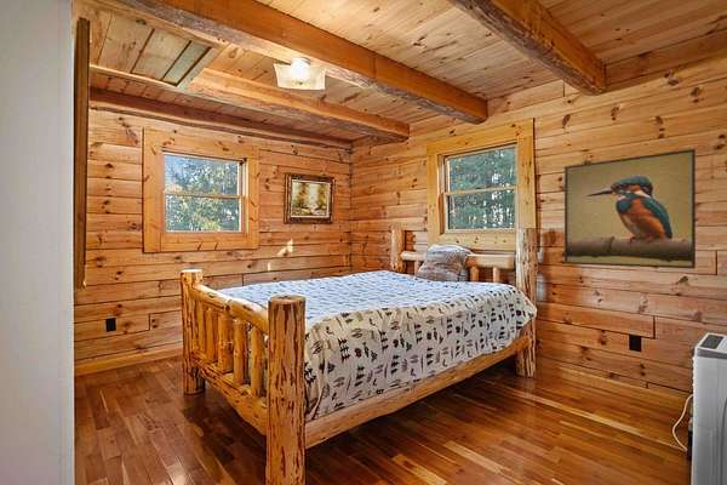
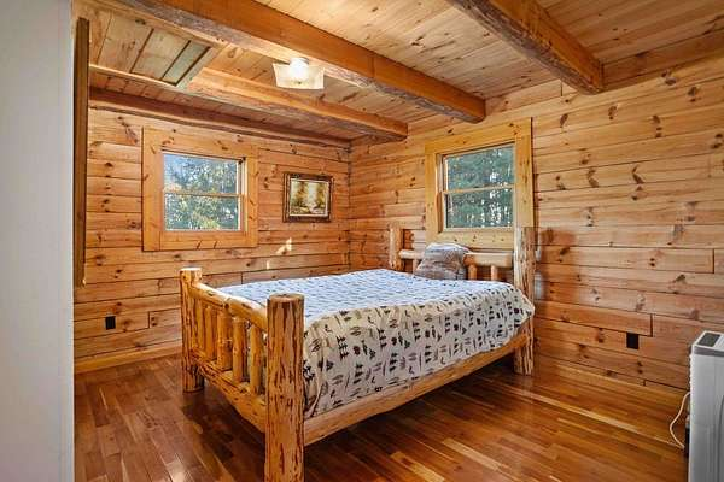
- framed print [563,148,697,270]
